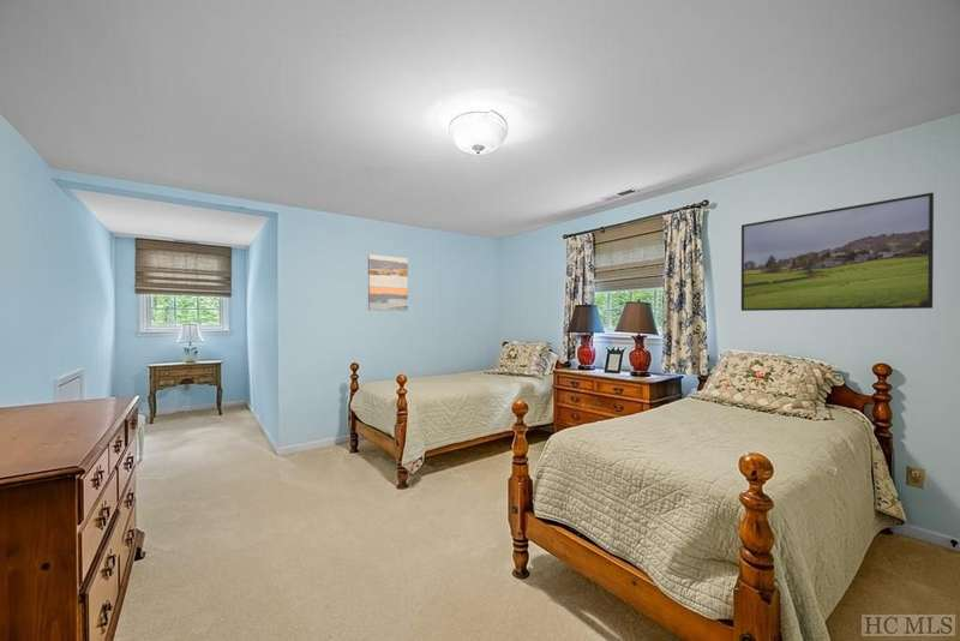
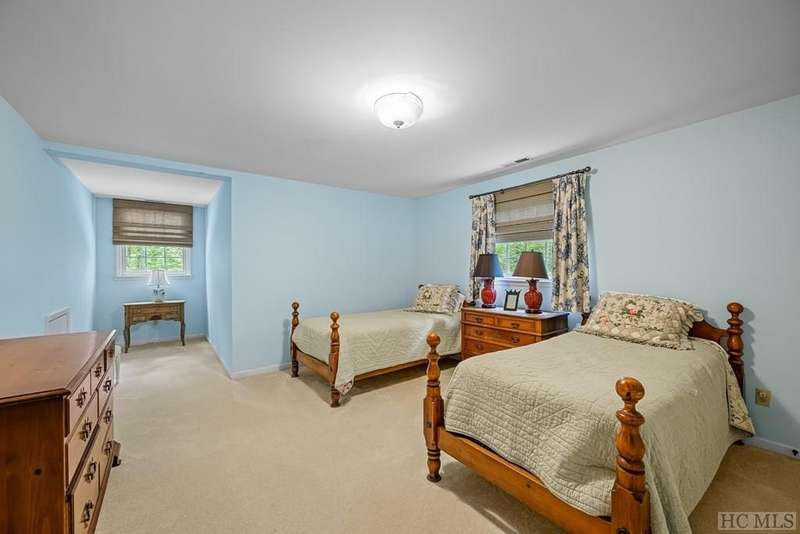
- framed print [740,191,935,312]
- wall art [367,253,409,312]
